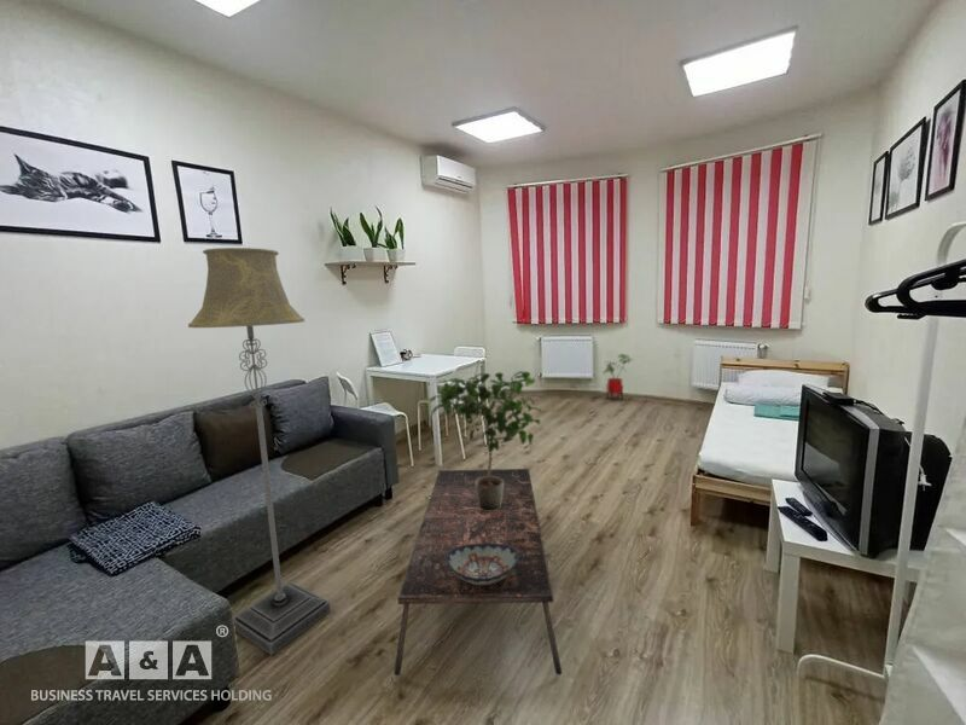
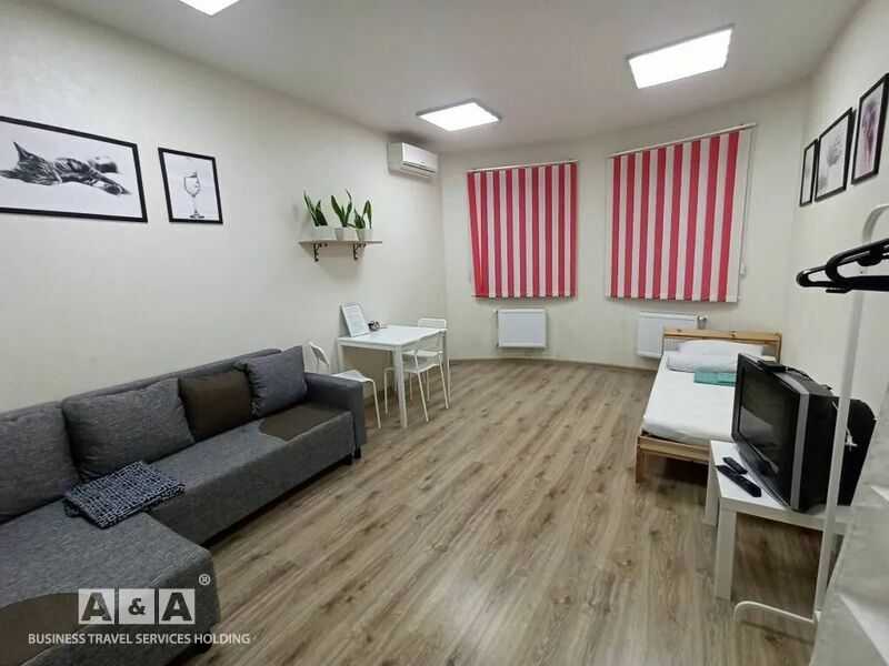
- potted plant [429,370,545,511]
- floor lamp [187,246,332,656]
- decorative bowl [446,544,519,585]
- coffee table [392,468,563,677]
- house plant [603,353,634,402]
